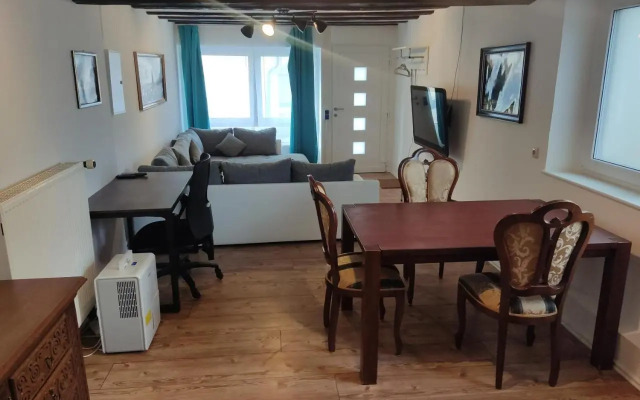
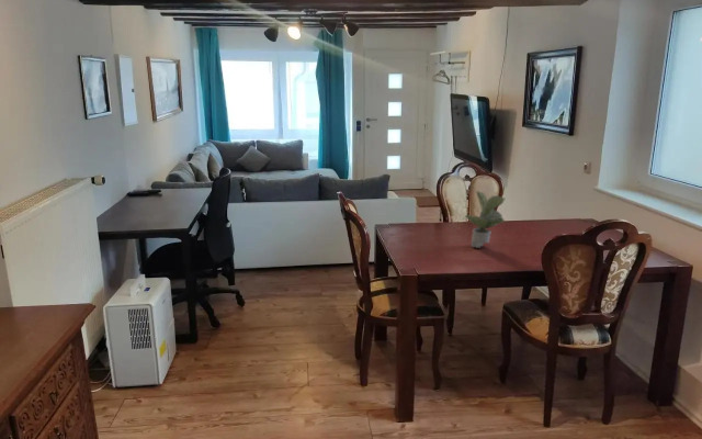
+ potted plant [465,190,506,249]
